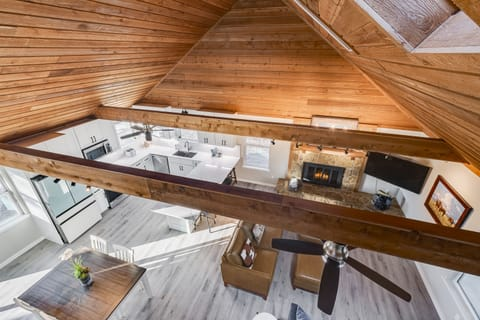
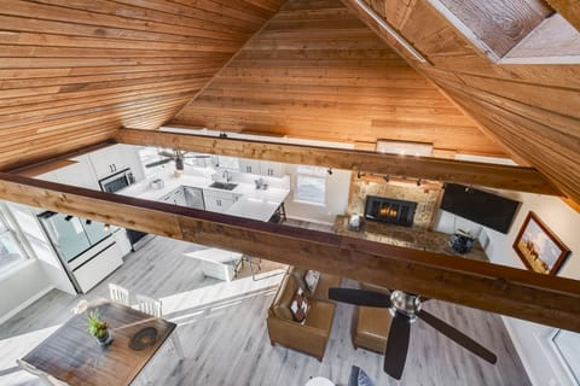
+ decorative bowl [130,326,160,350]
